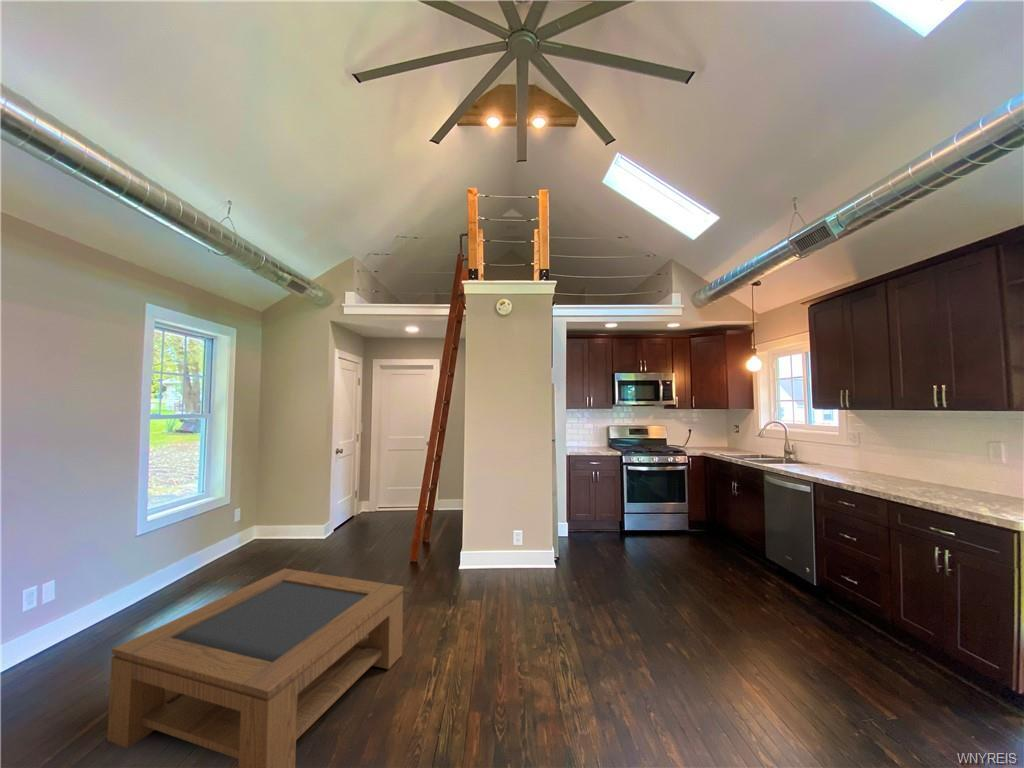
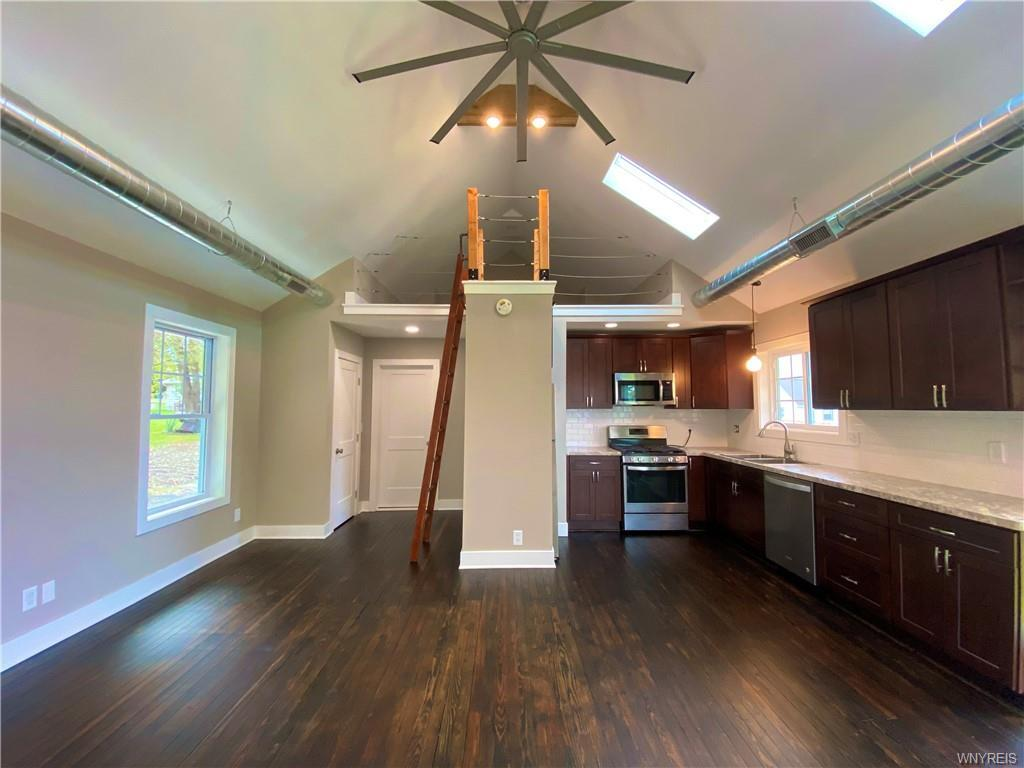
- coffee table [106,568,404,768]
